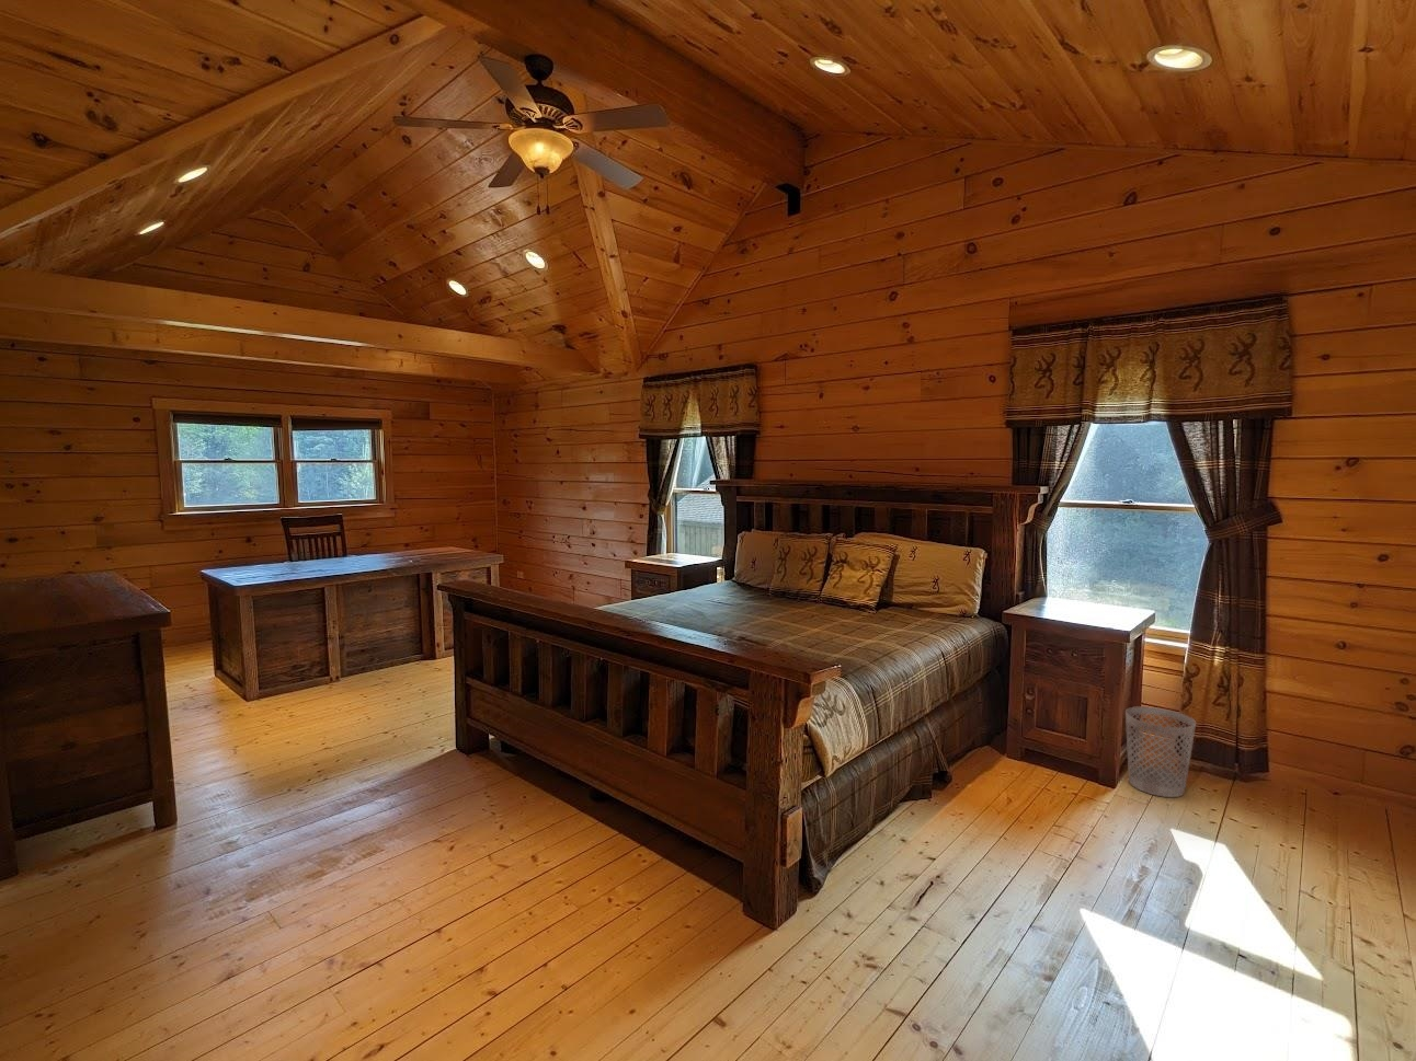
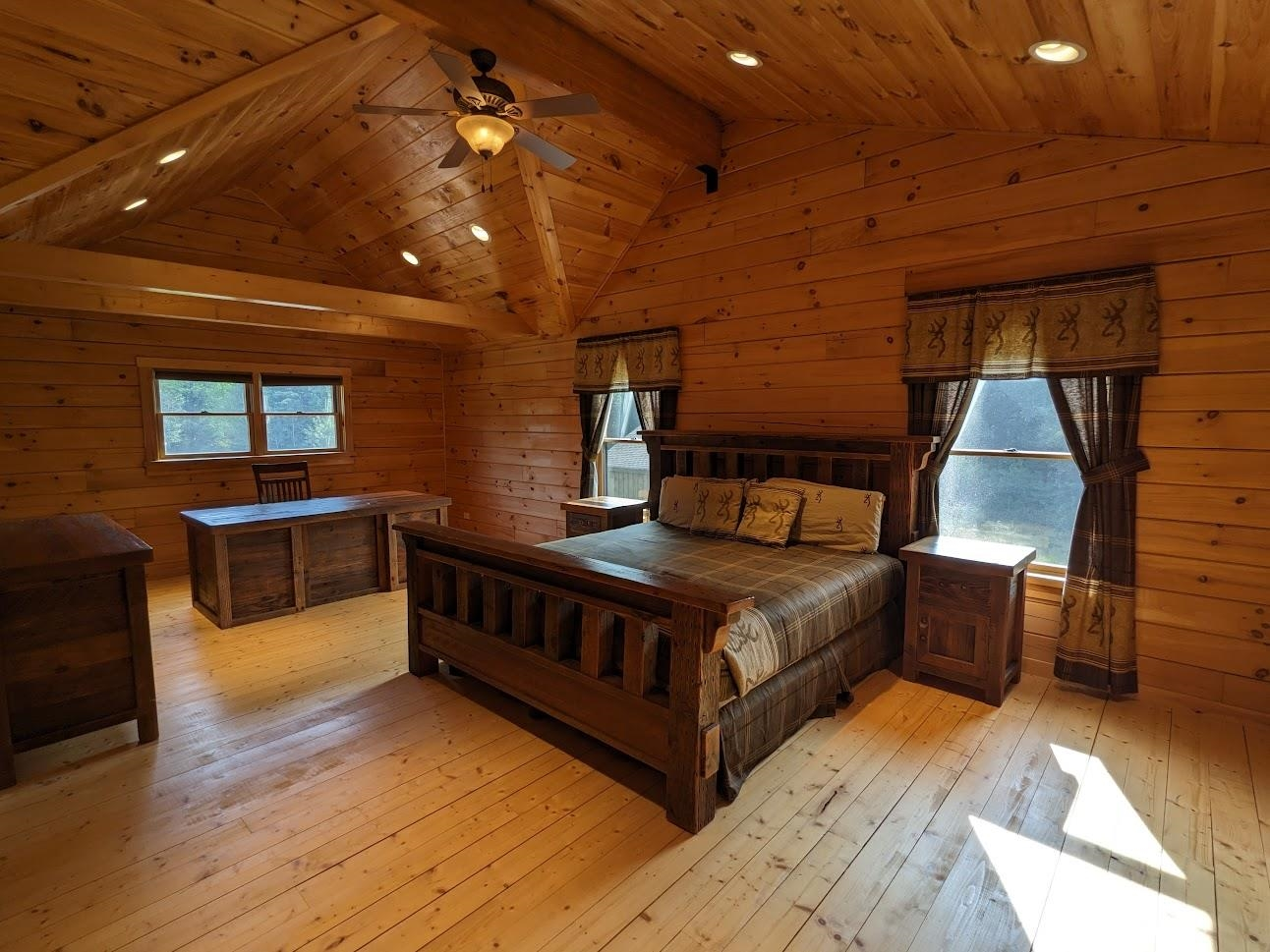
- wastebasket [1125,705,1196,798]
